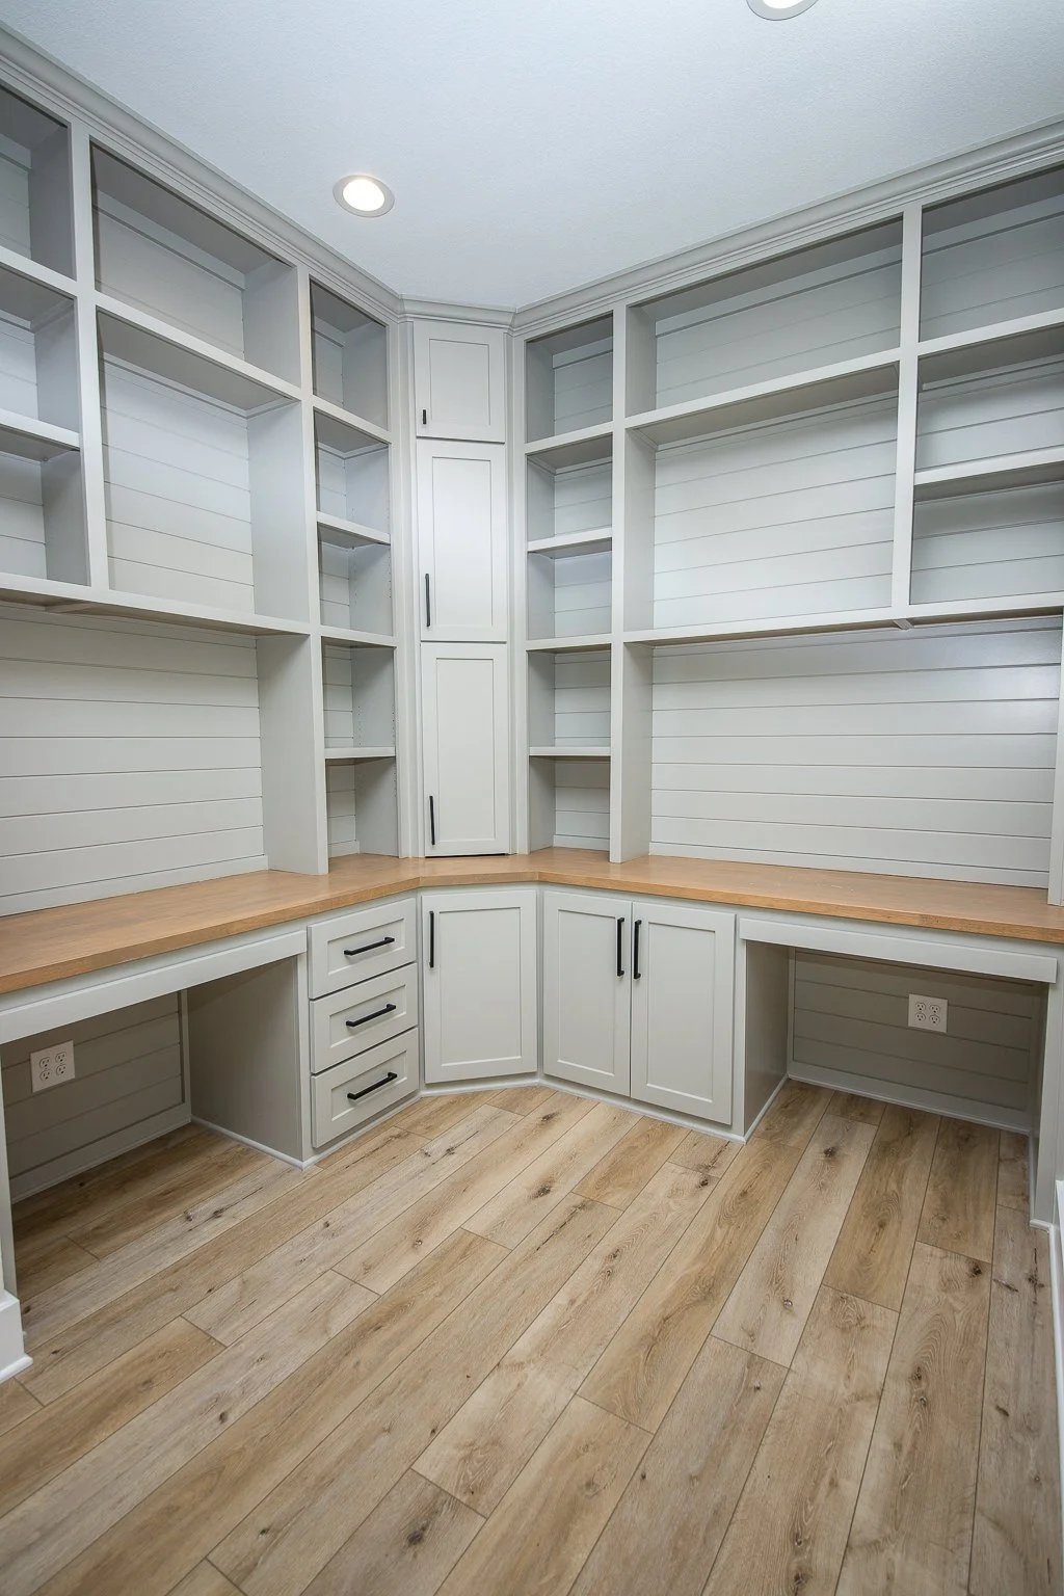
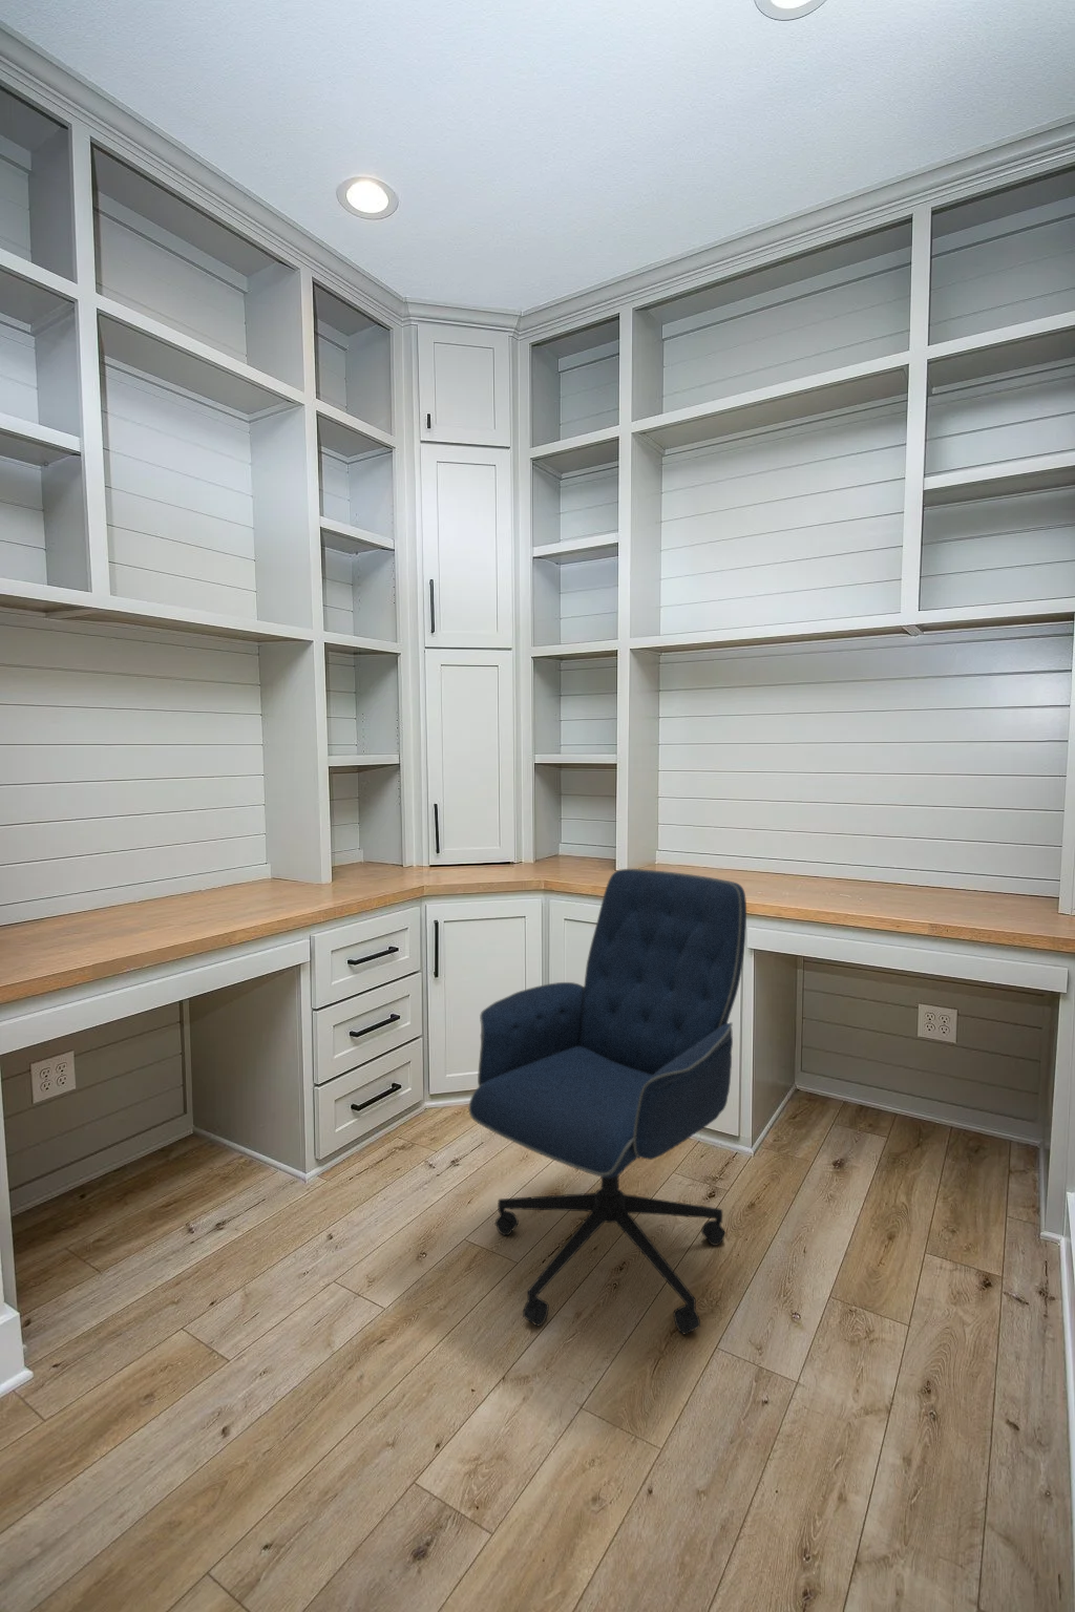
+ office chair [468,868,747,1336]
